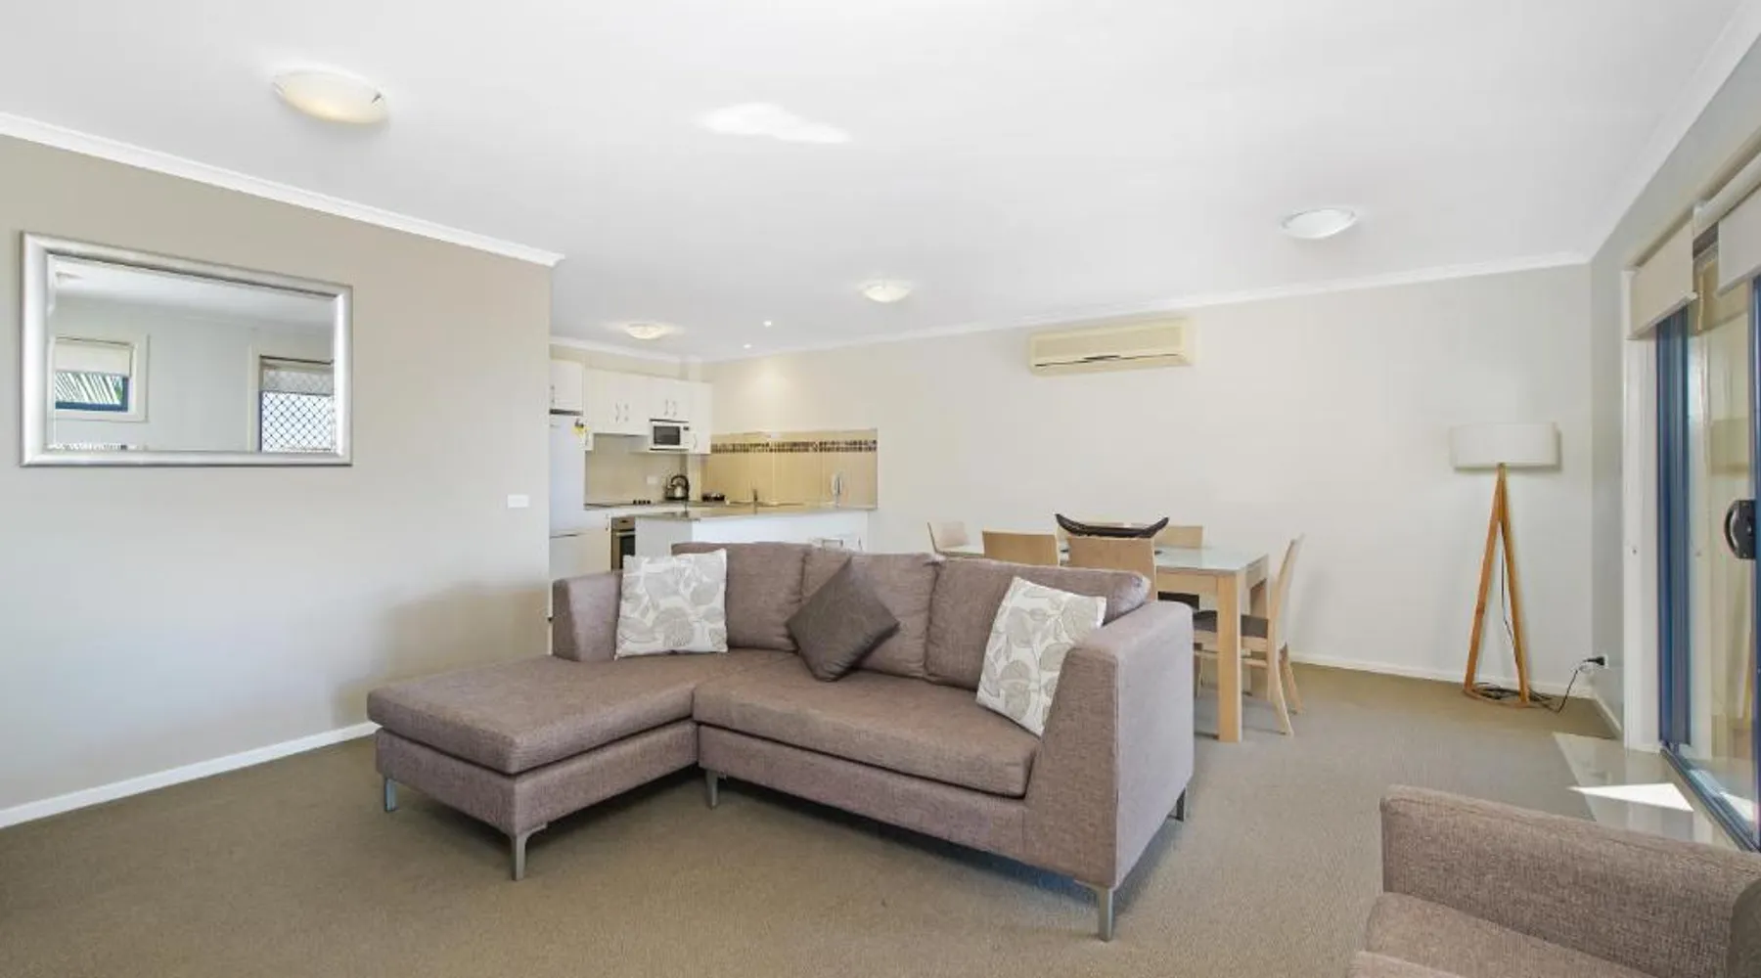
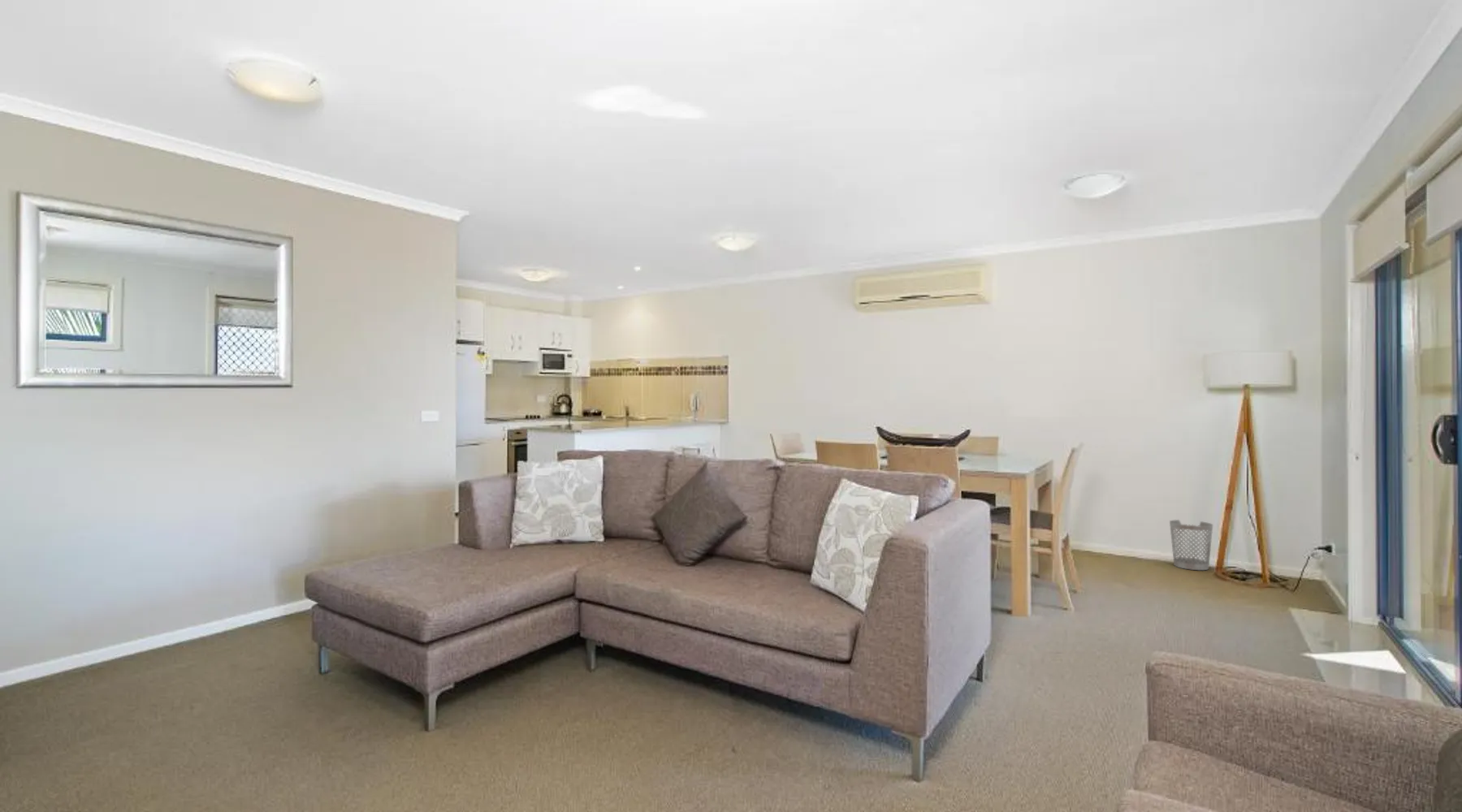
+ wastebasket [1169,519,1213,571]
